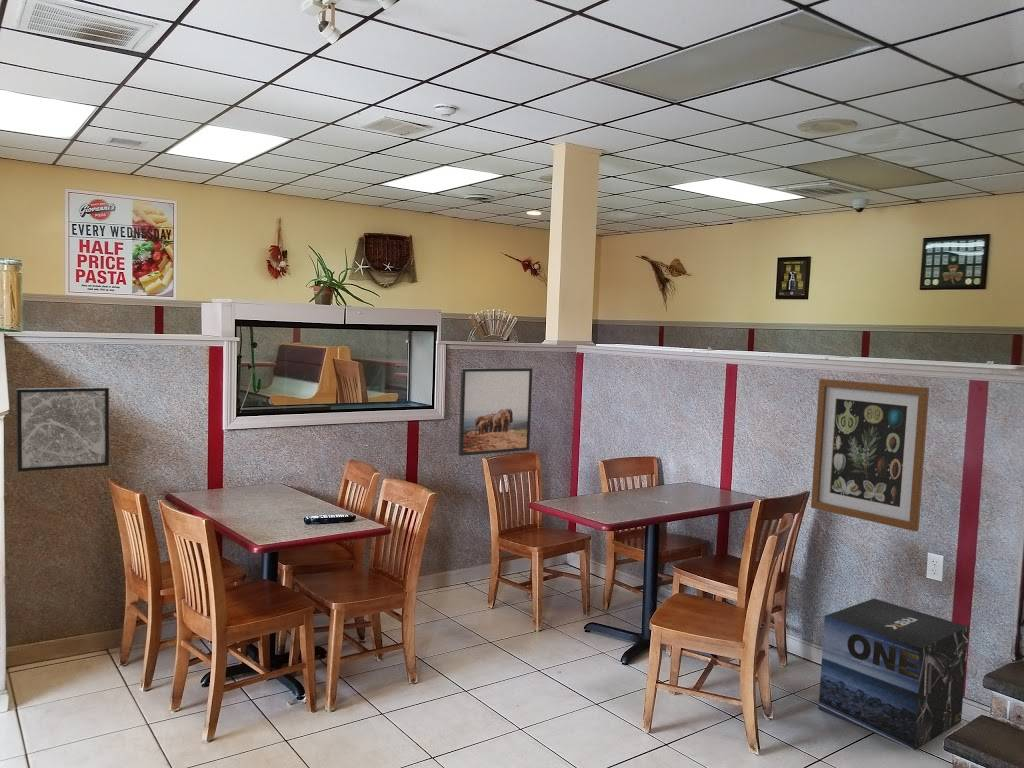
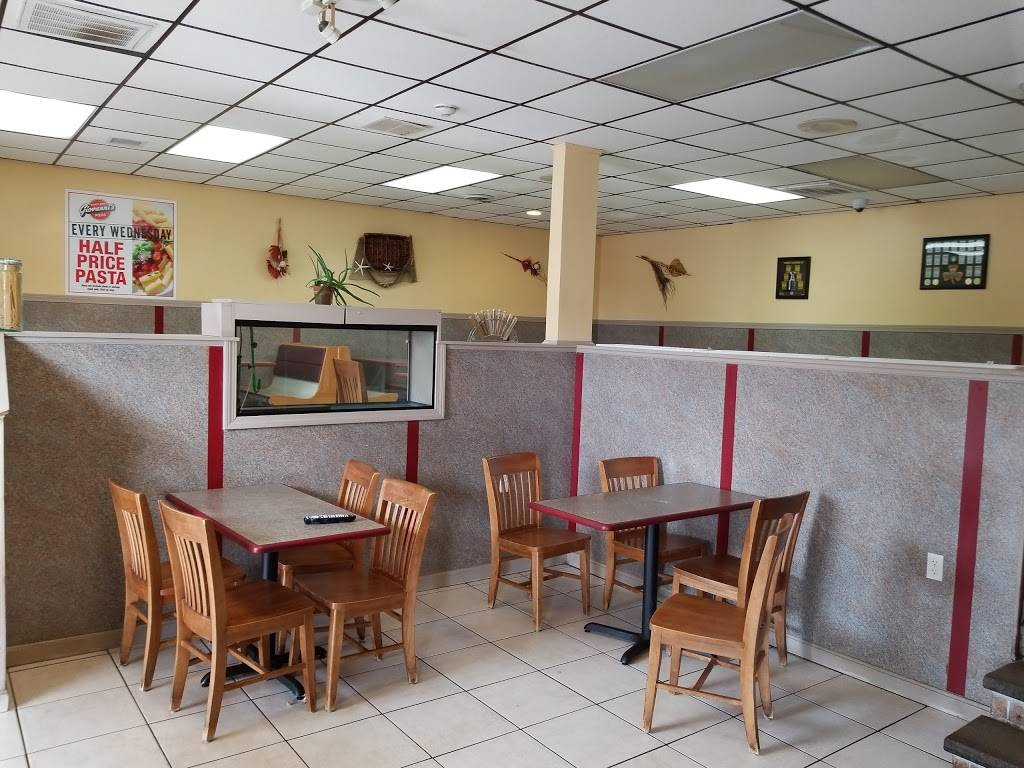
- wall art [810,378,930,532]
- wall art [15,386,110,473]
- cardboard box [818,598,970,751]
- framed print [458,367,533,457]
